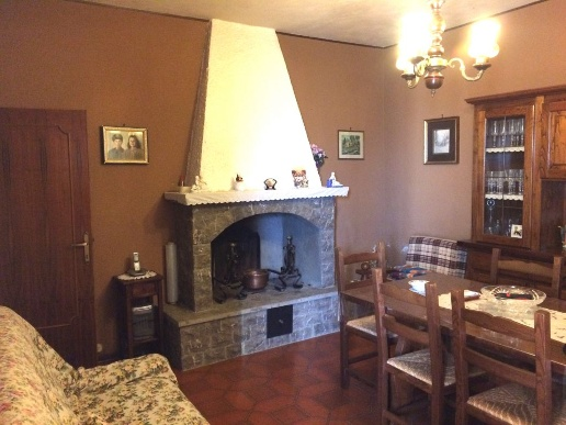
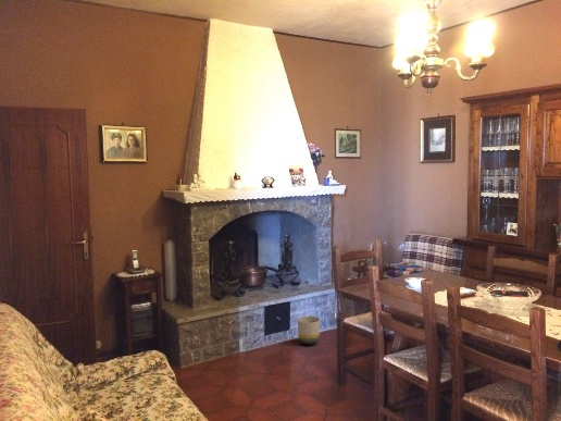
+ planter [297,315,321,346]
